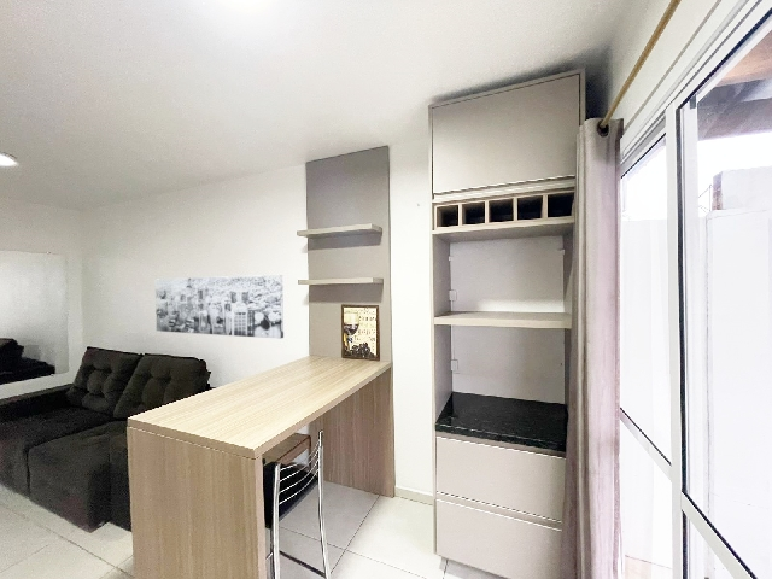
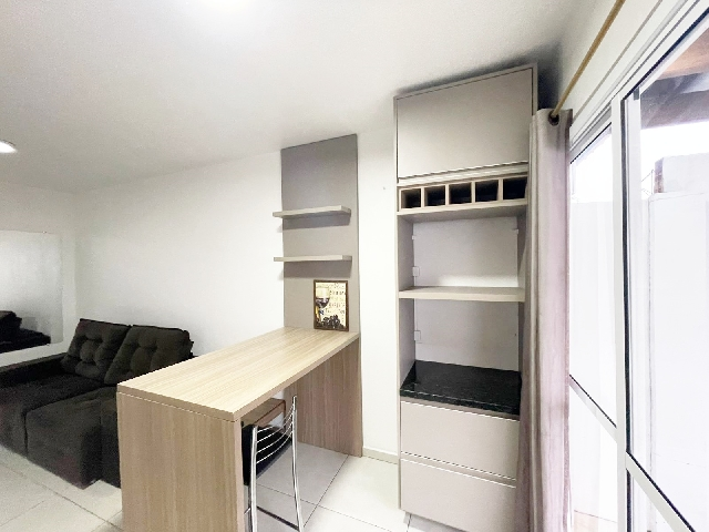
- wall art [154,274,285,340]
